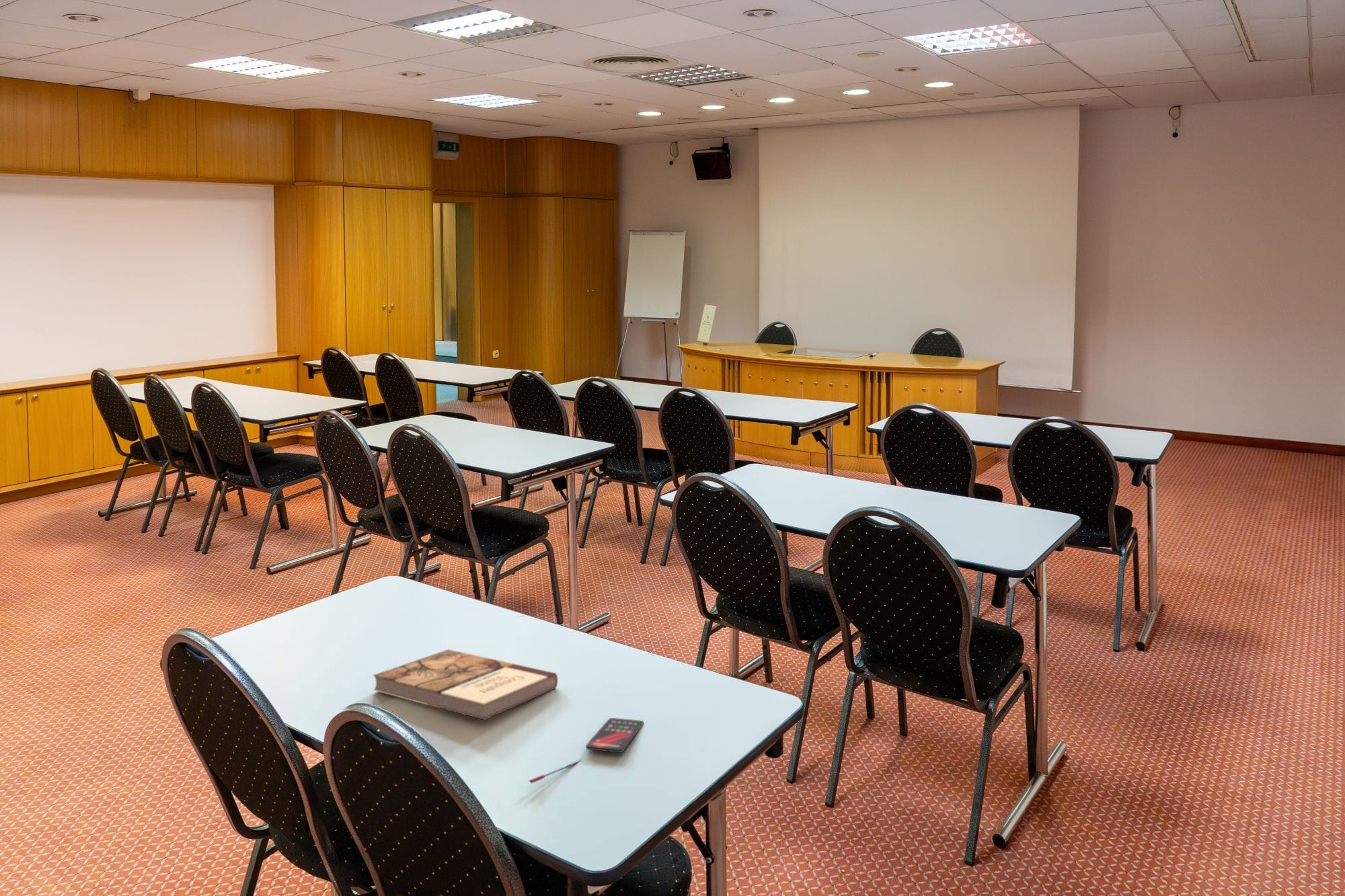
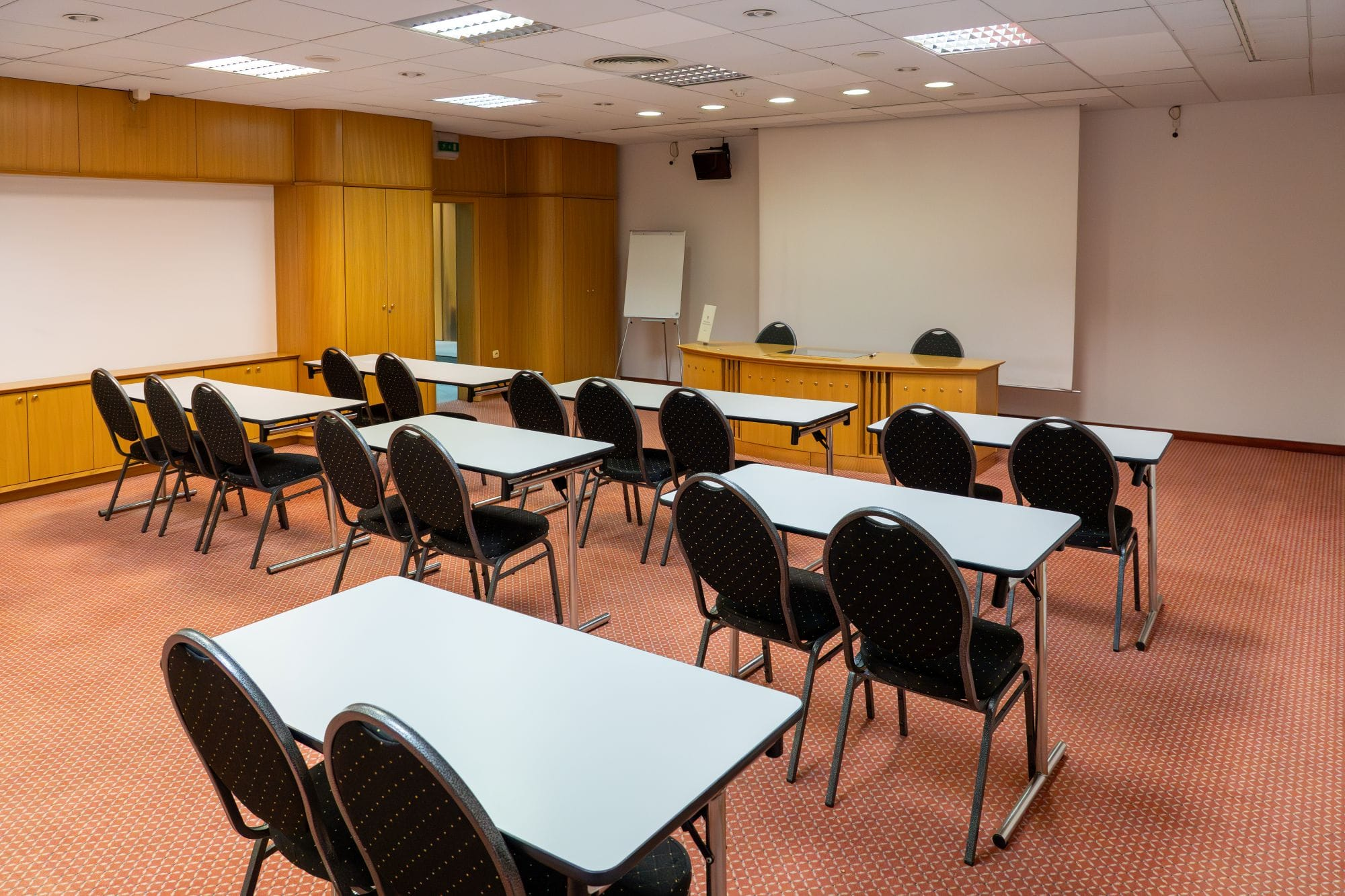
- book [373,649,559,721]
- smartphone [585,717,644,754]
- pen [528,759,582,784]
